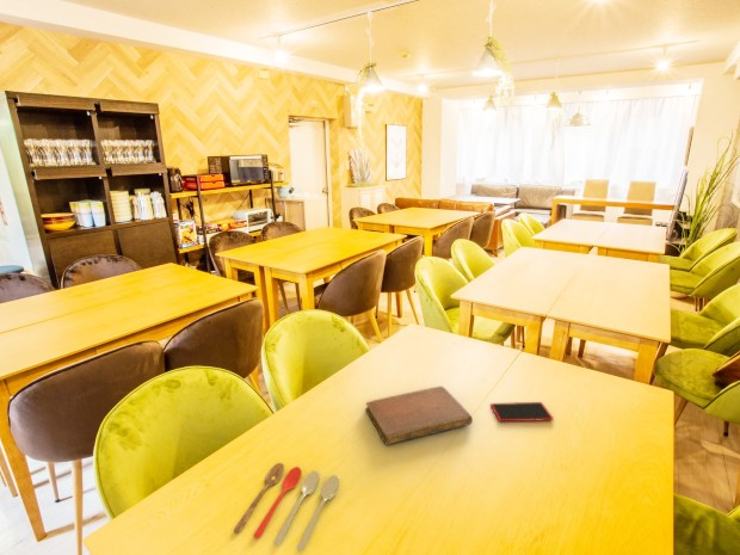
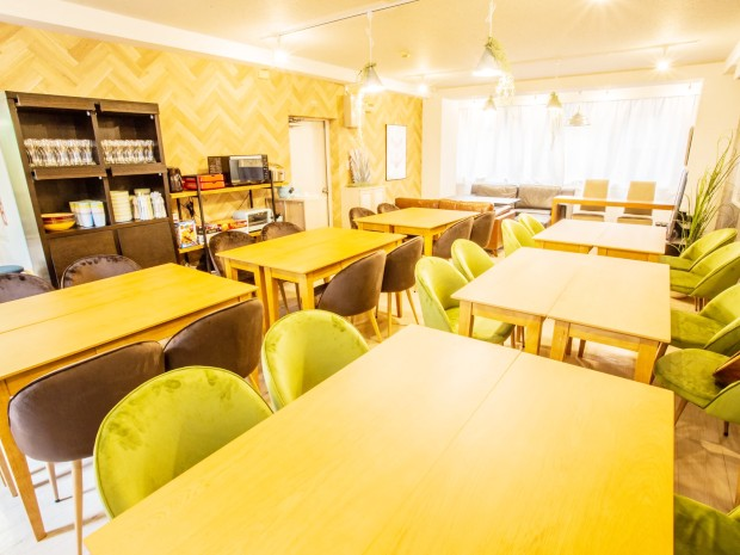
- smartphone [489,401,555,423]
- cooking utensil [233,462,340,553]
- notebook [364,384,474,446]
